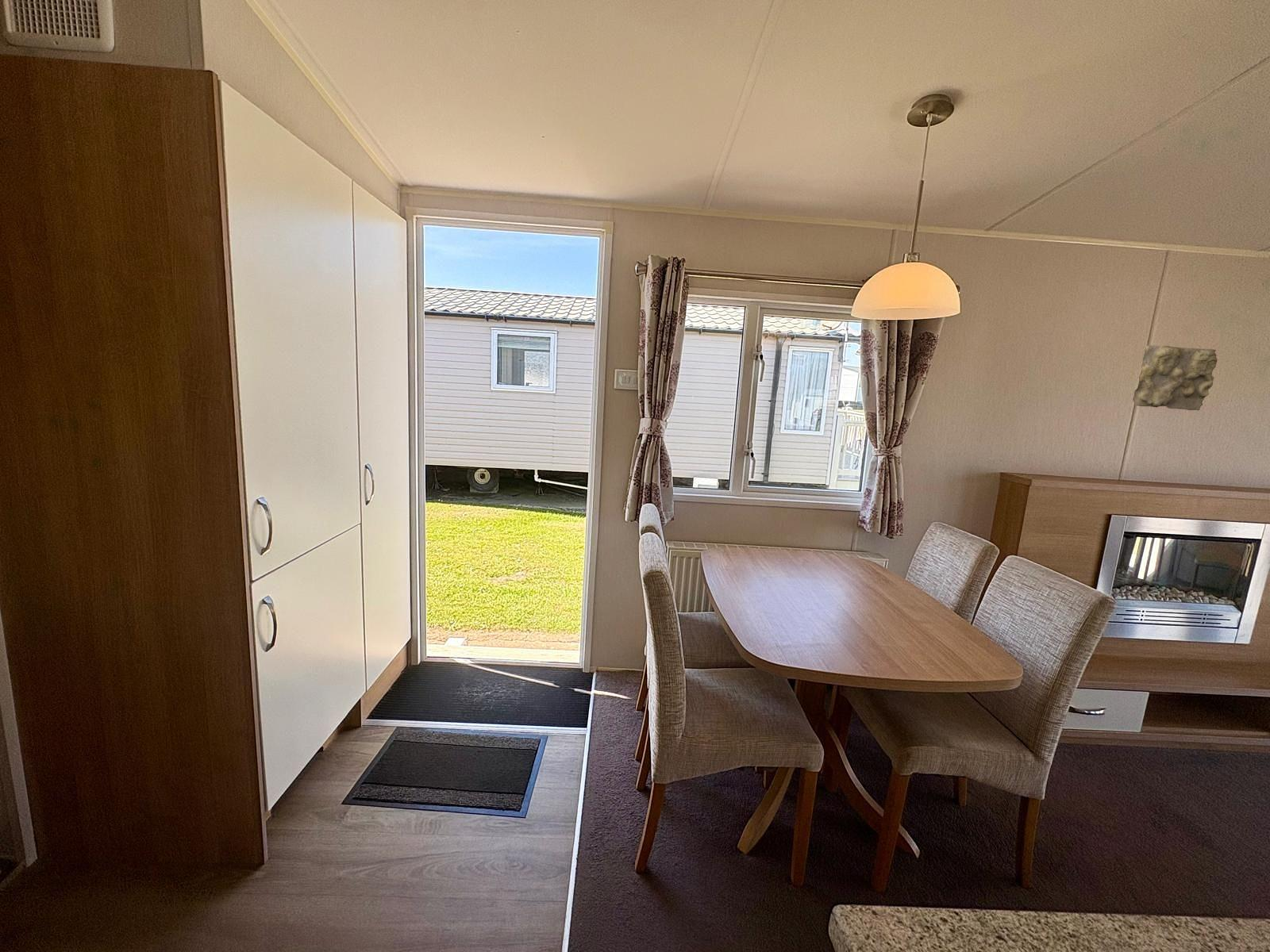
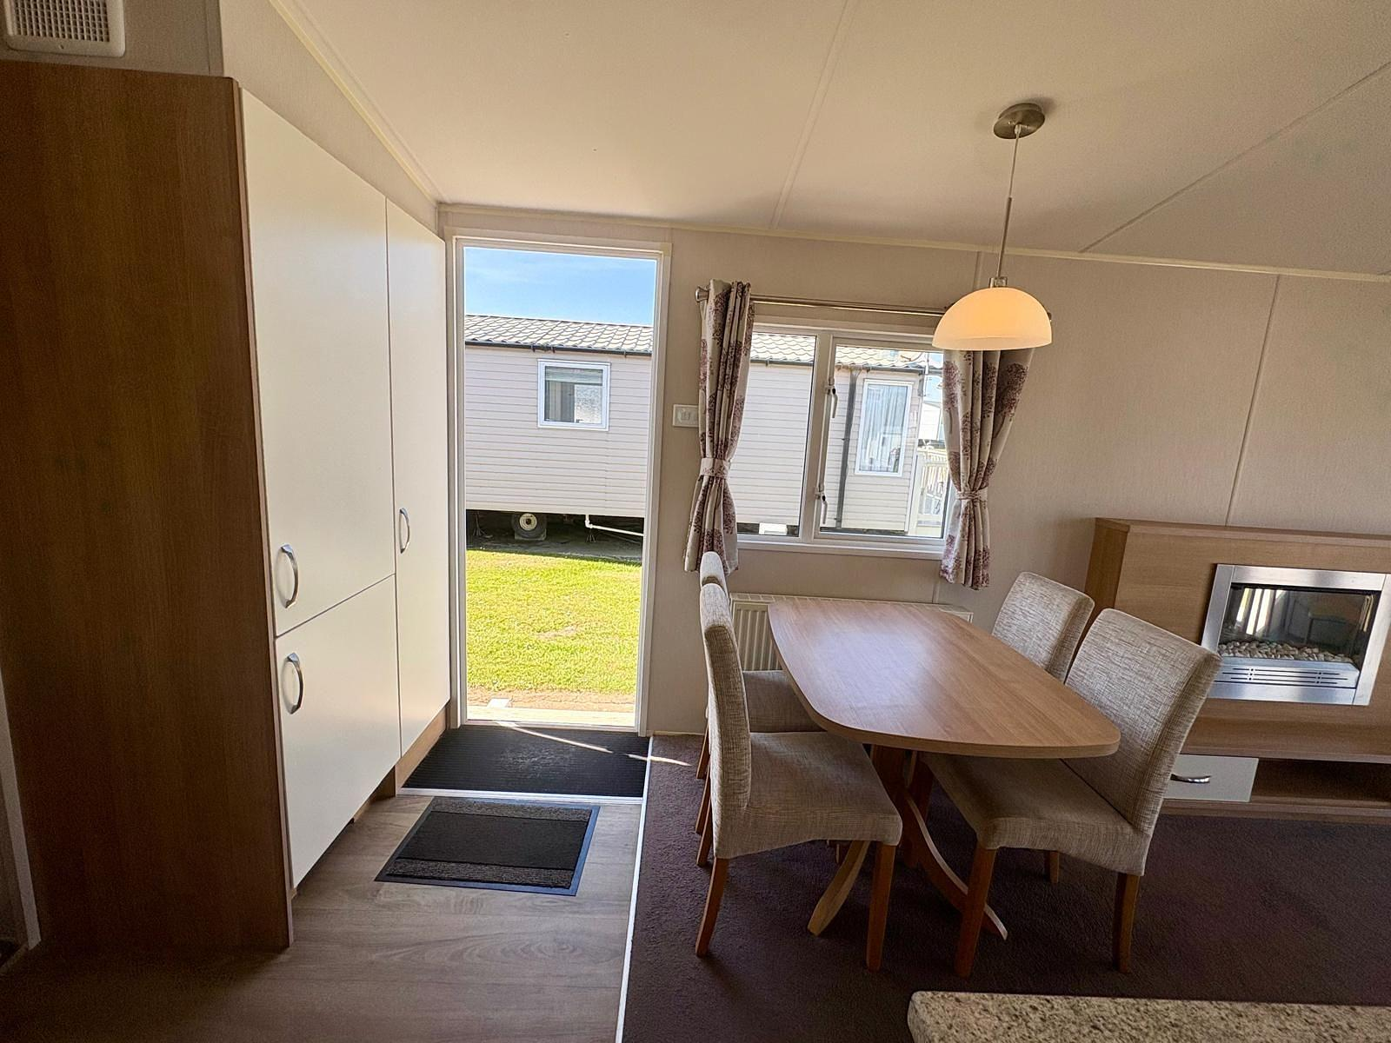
- stone relief [1132,344,1218,412]
